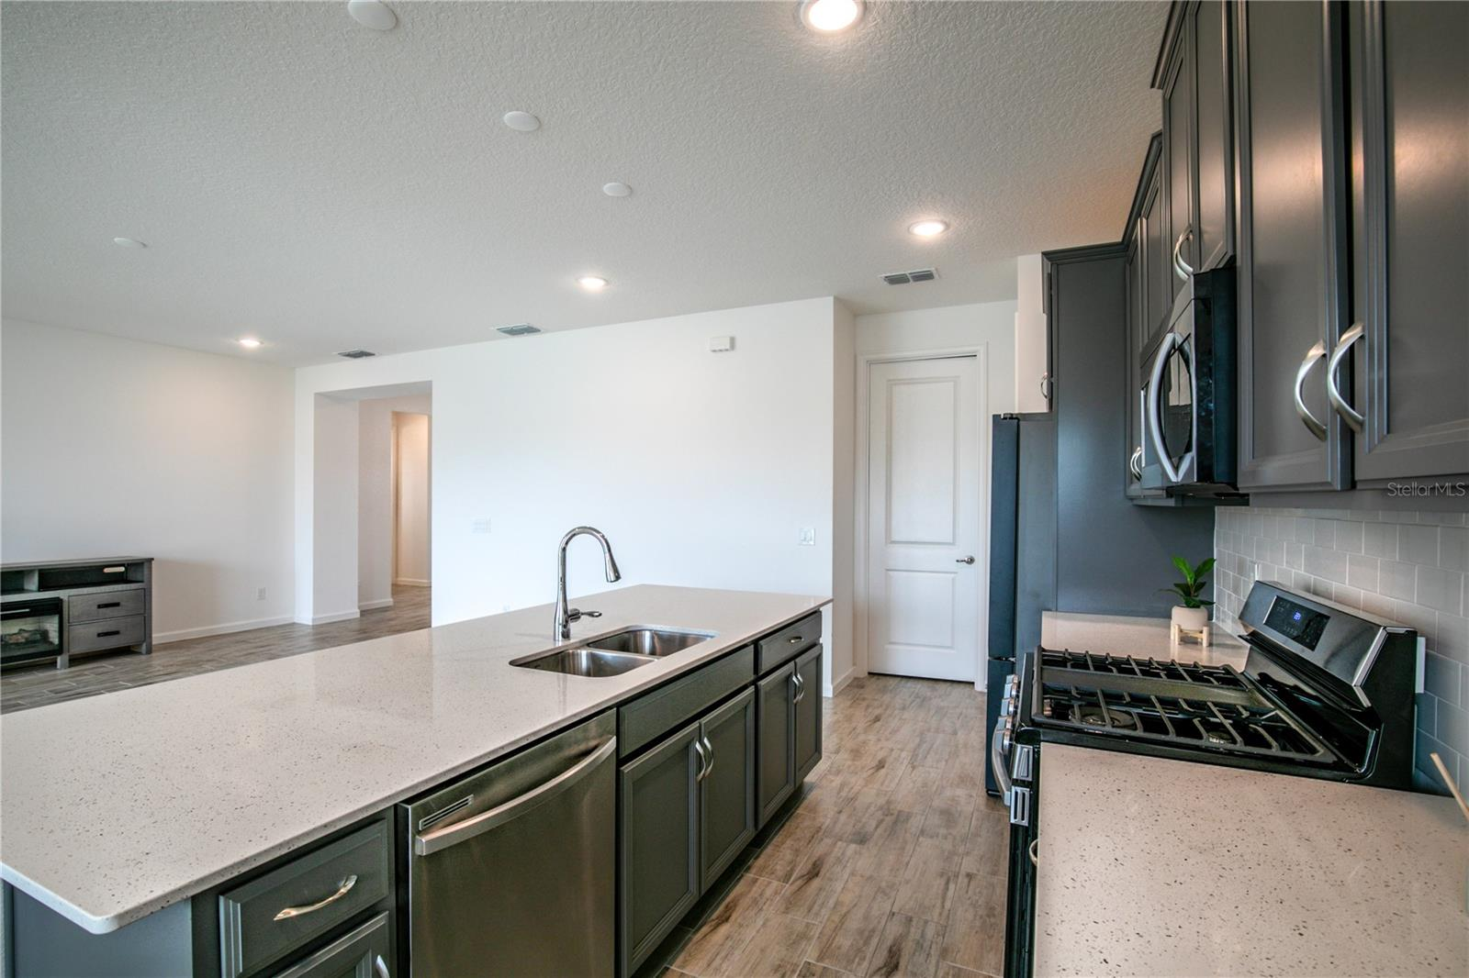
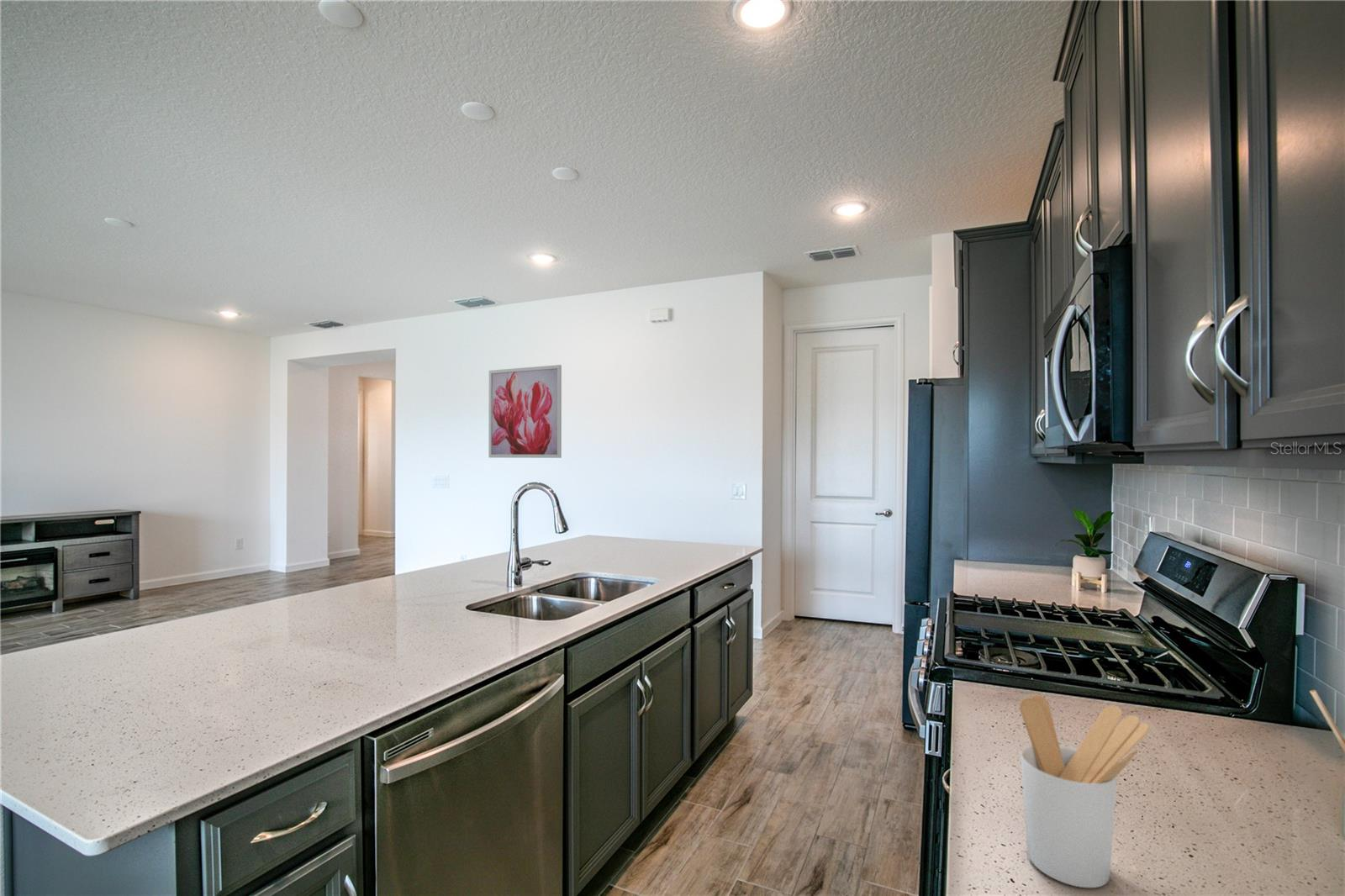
+ utensil holder [1019,694,1150,888]
+ wall art [488,364,562,459]
